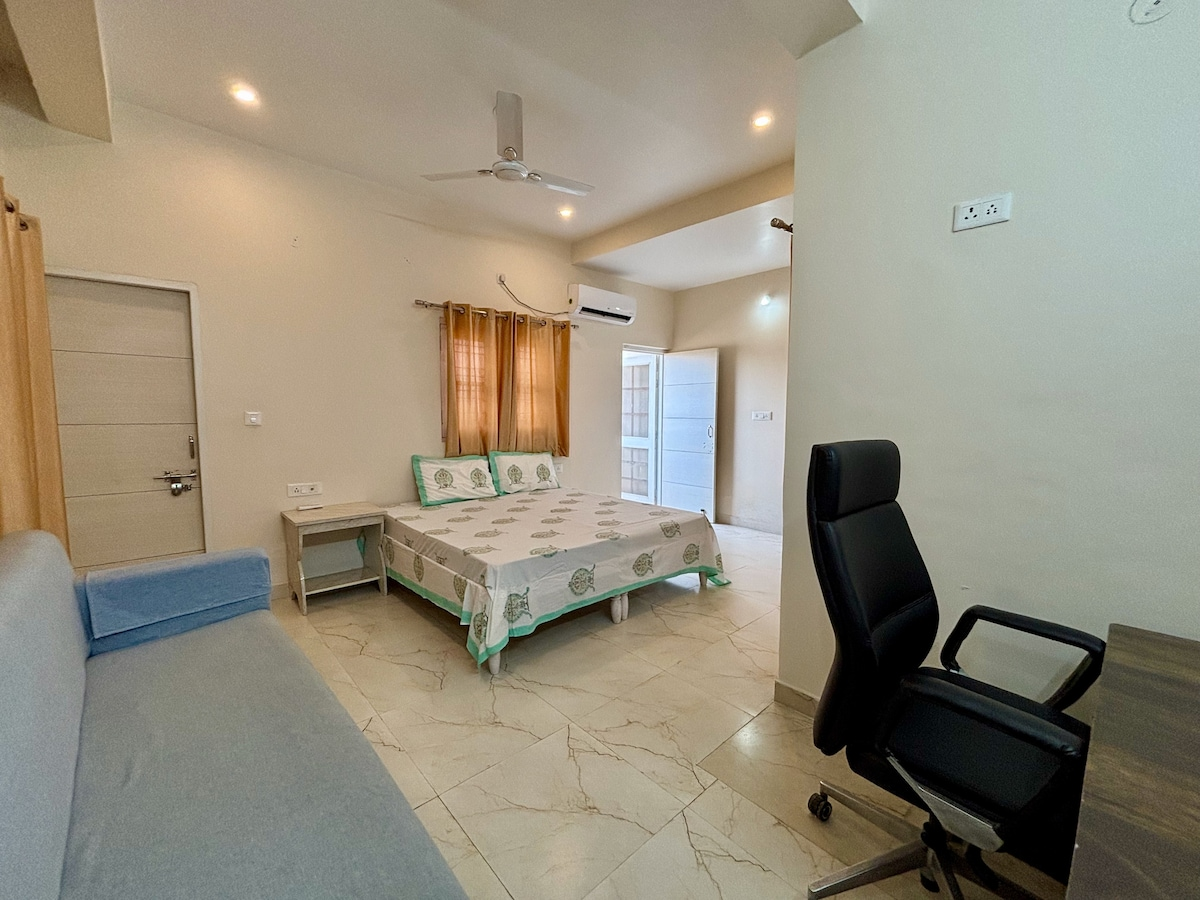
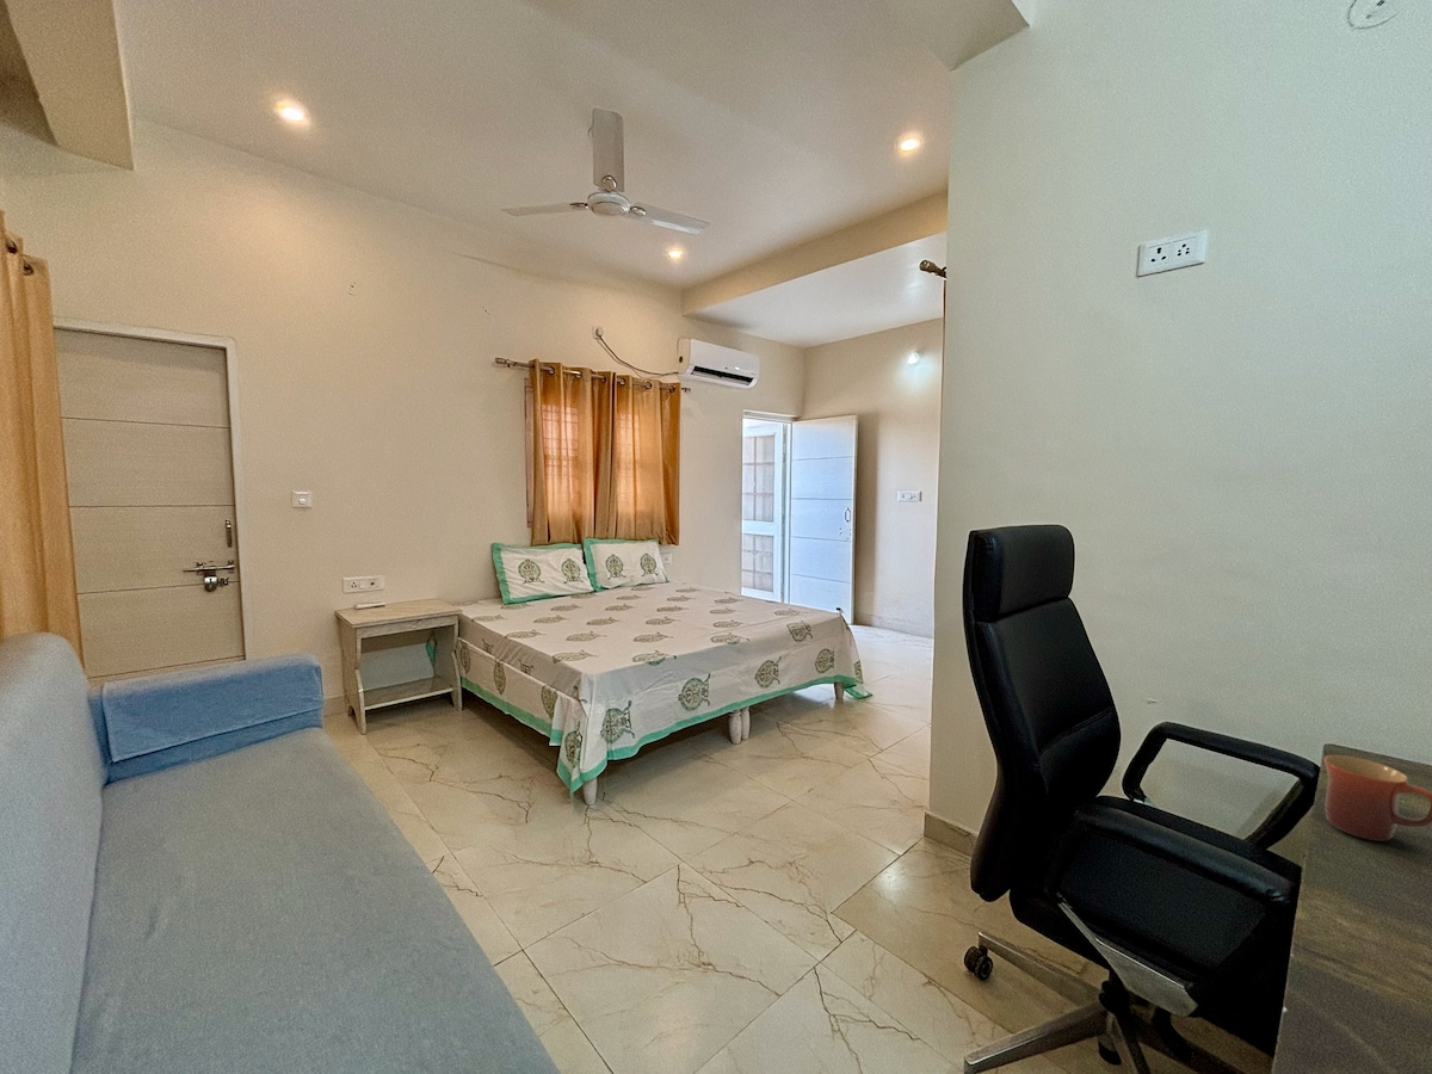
+ mug [1322,754,1432,842]
